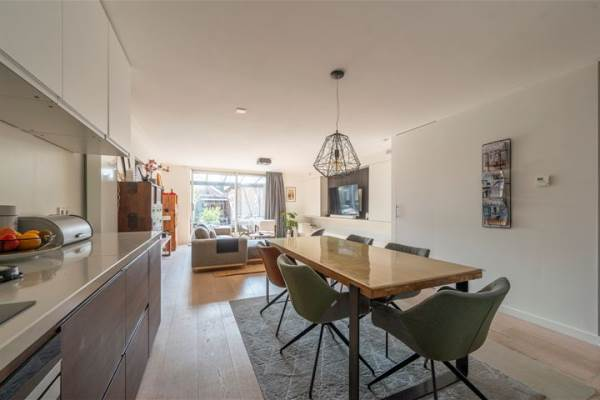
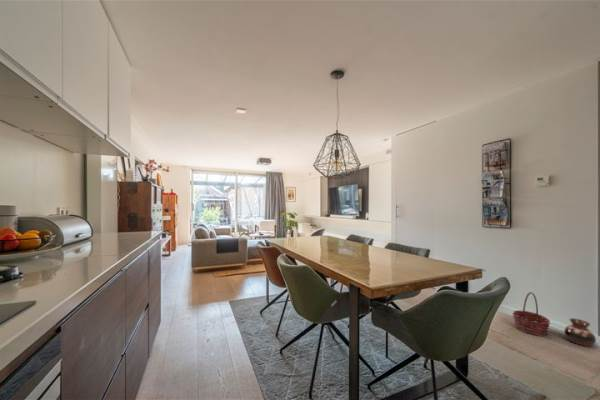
+ vase [563,317,597,347]
+ basket [511,291,551,337]
